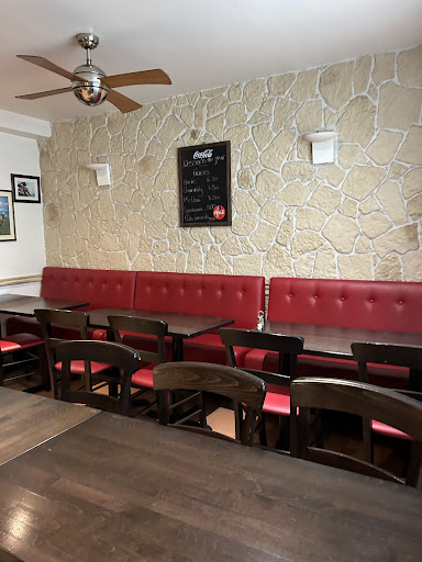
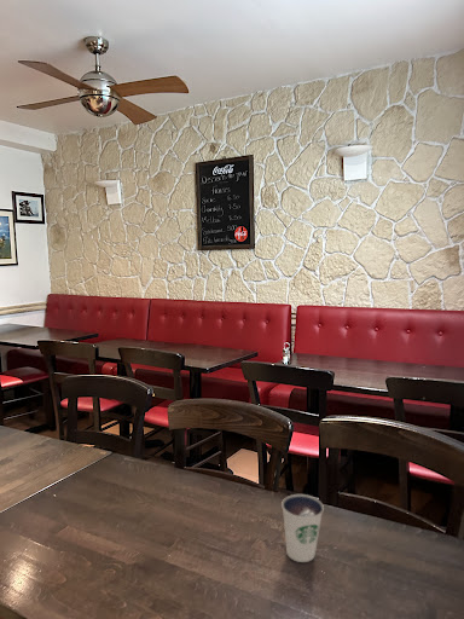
+ dixie cup [280,493,325,563]
